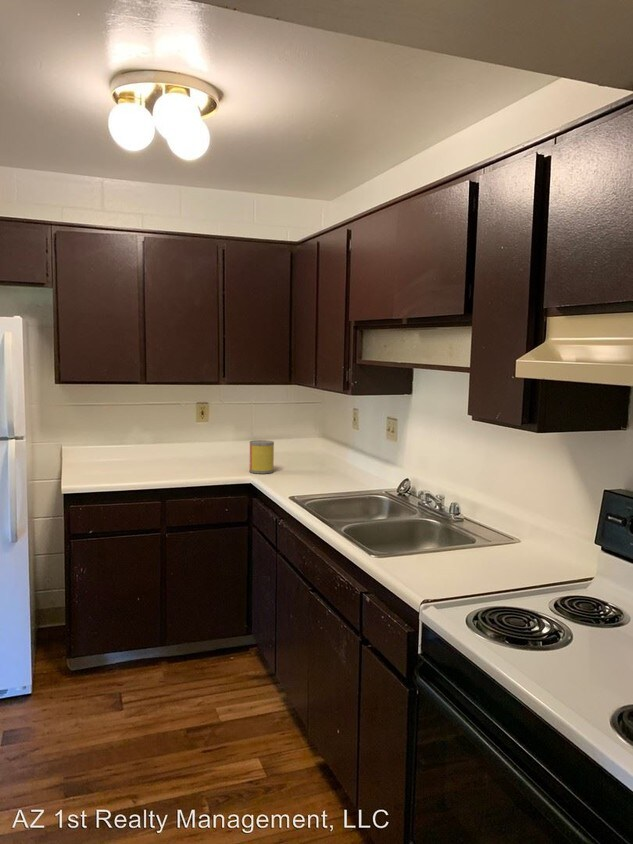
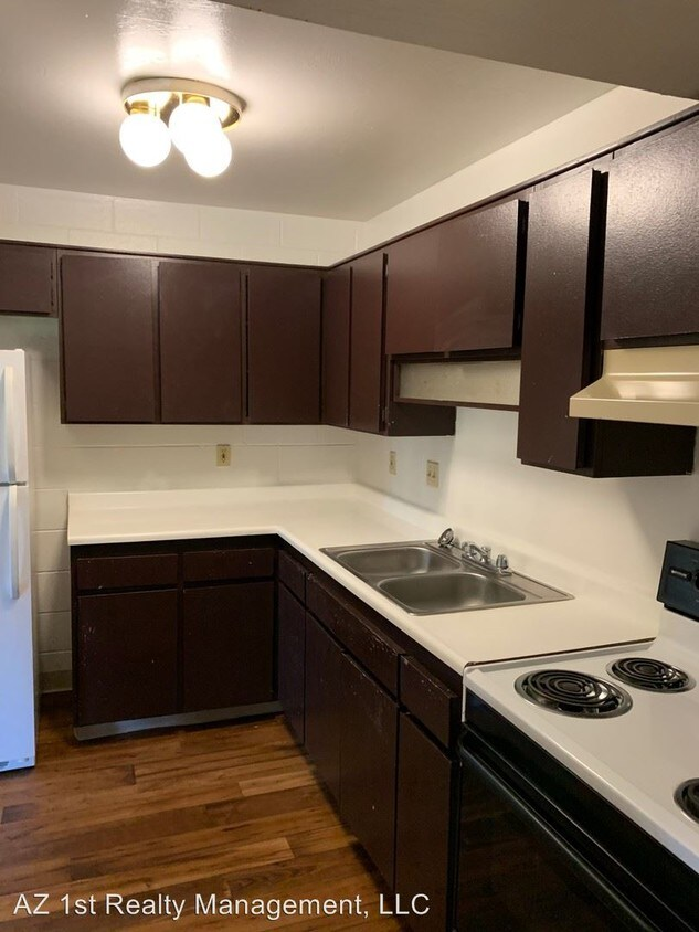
- canister [248,439,275,475]
